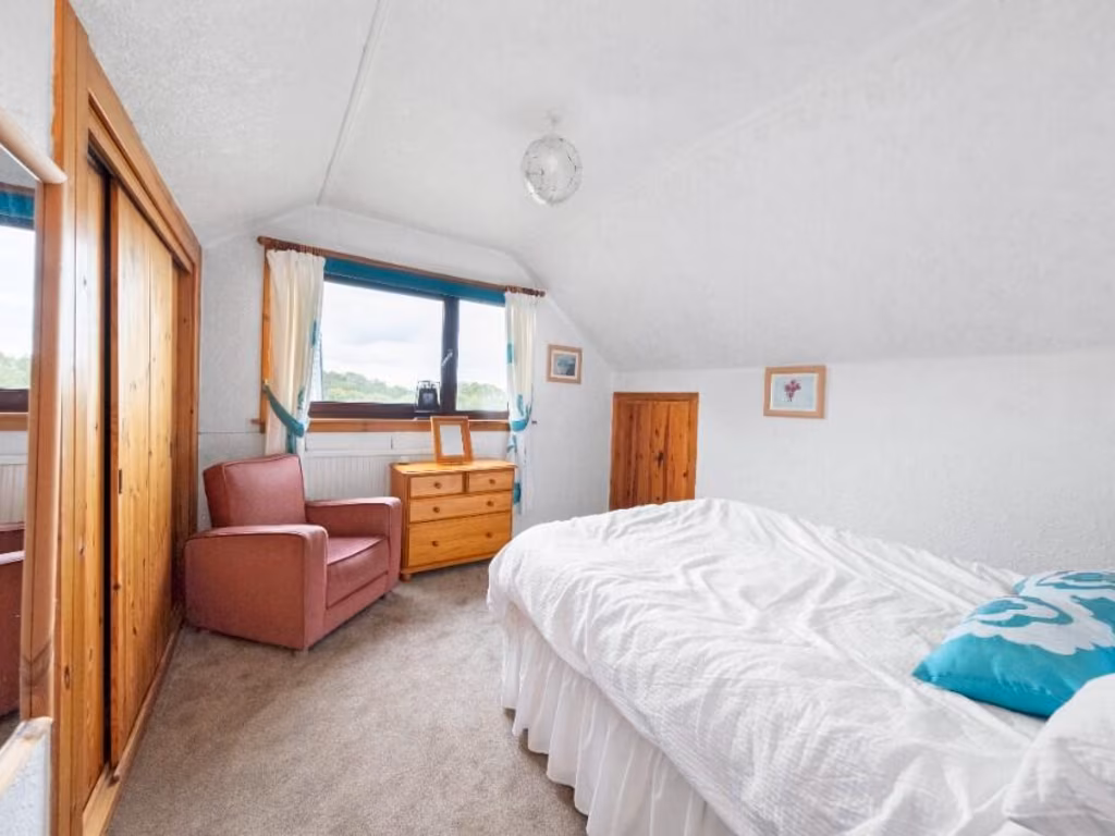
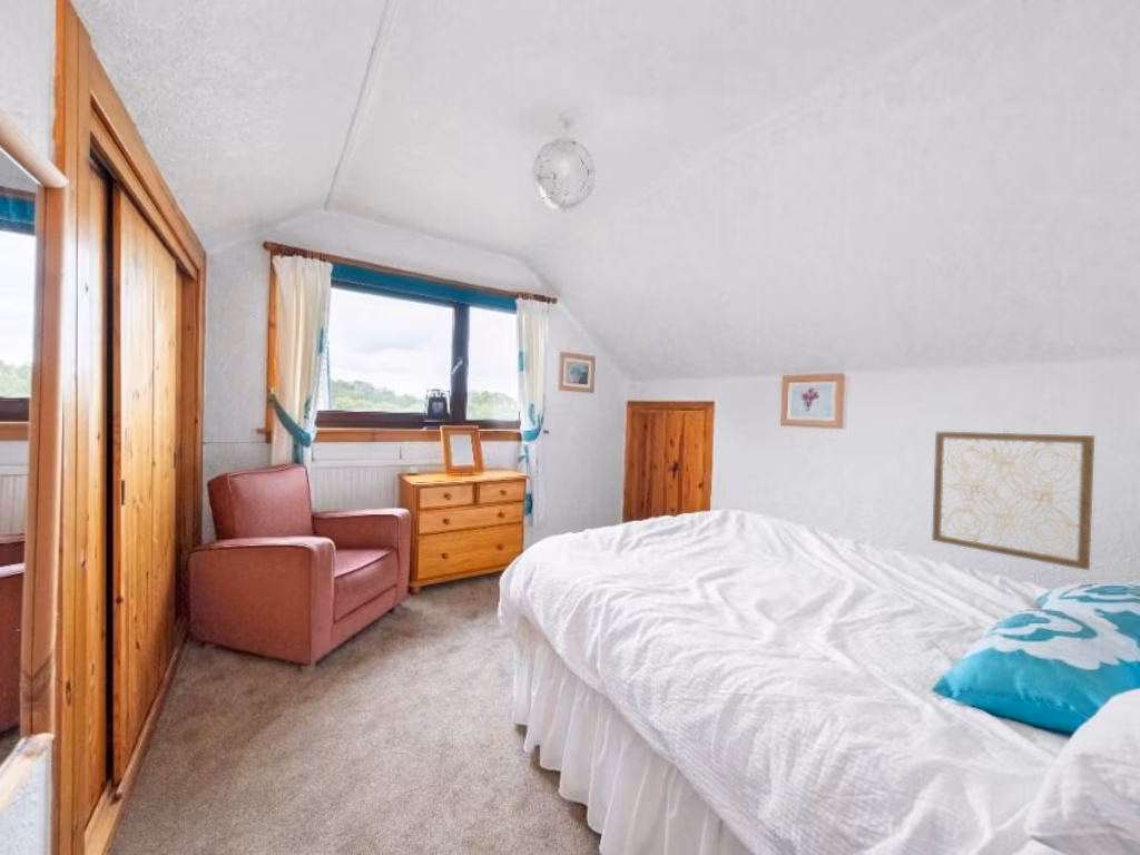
+ wall art [931,429,1095,571]
